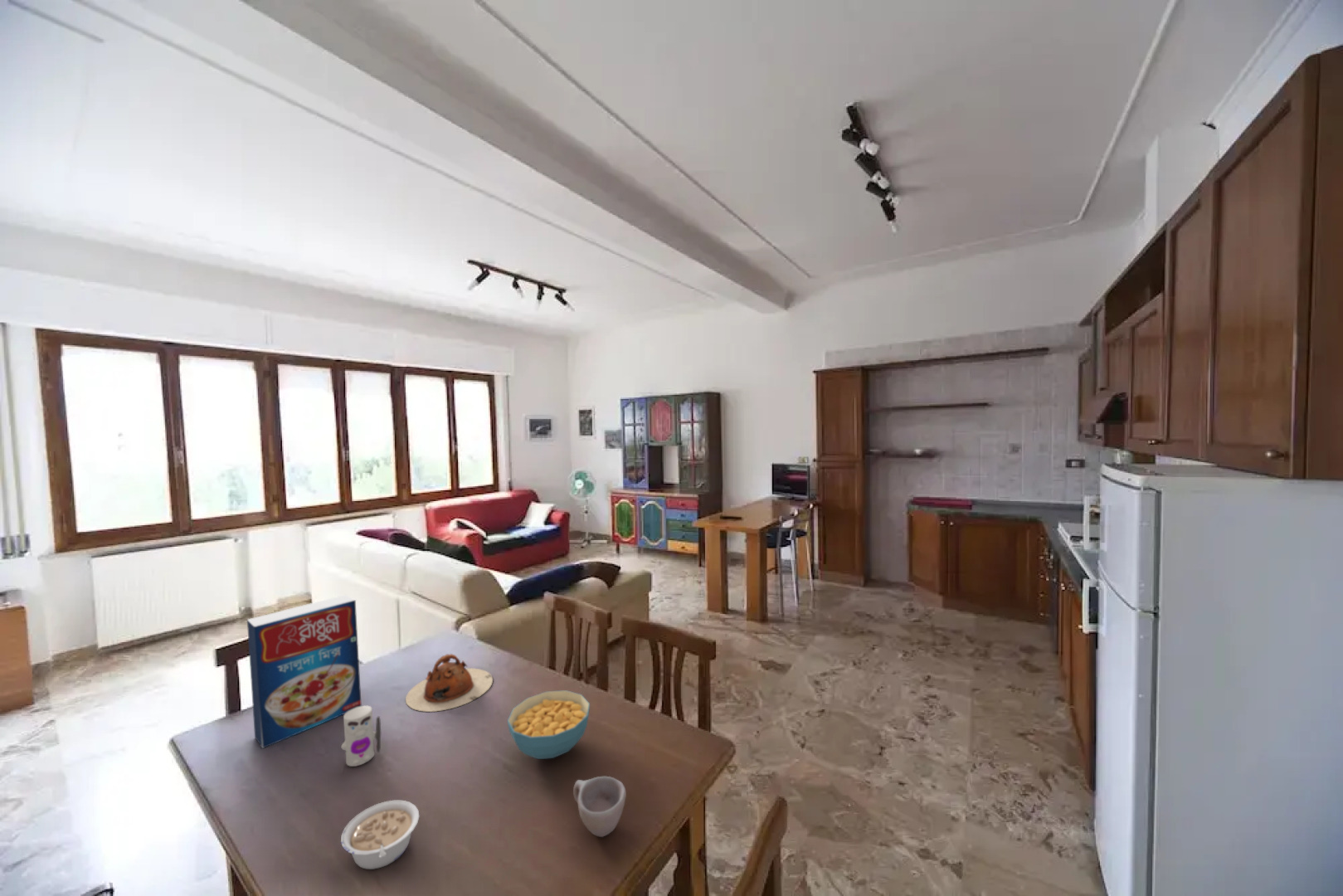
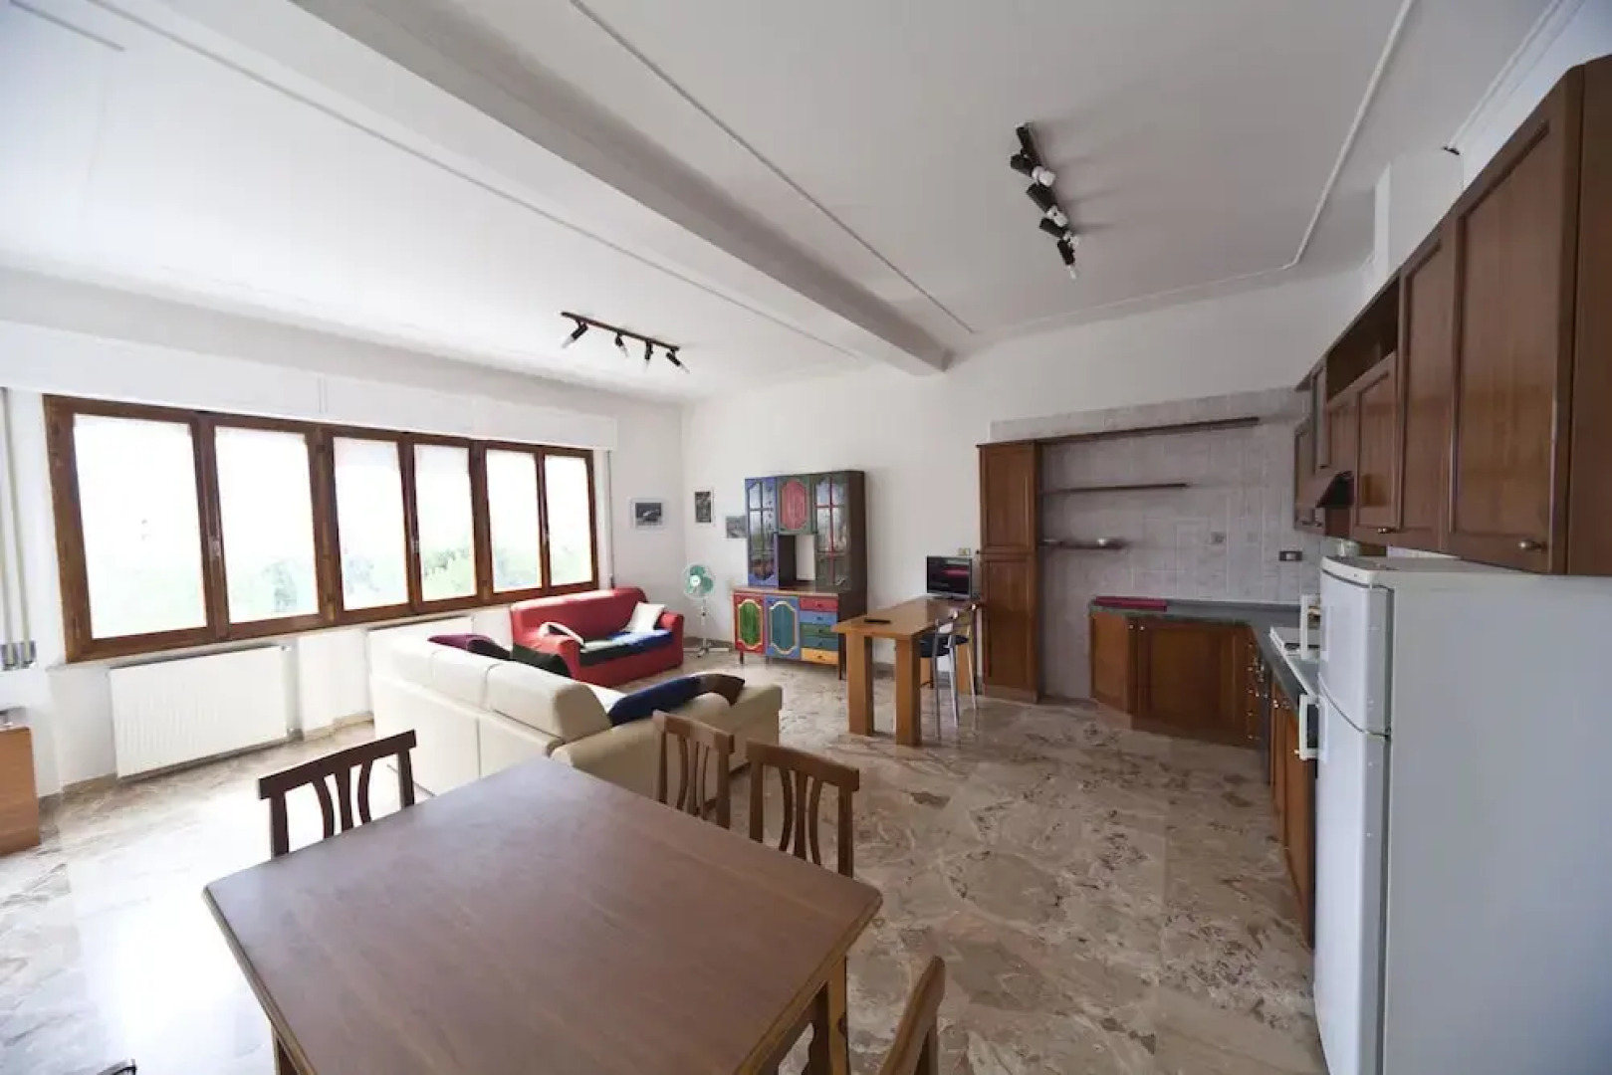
- legume [340,800,421,870]
- cereal box [246,594,363,749]
- toy [340,705,382,767]
- cereal bowl [507,689,591,760]
- cup [572,776,627,838]
- teapot [405,653,494,713]
